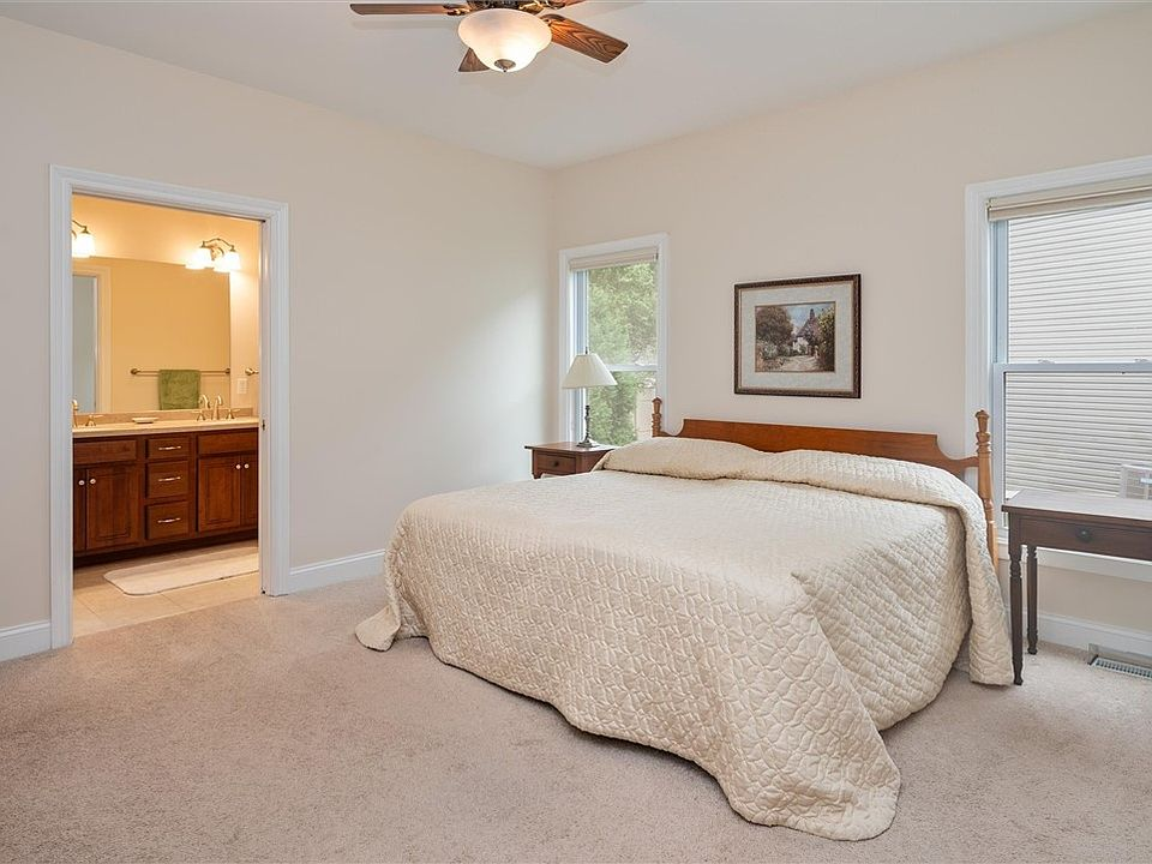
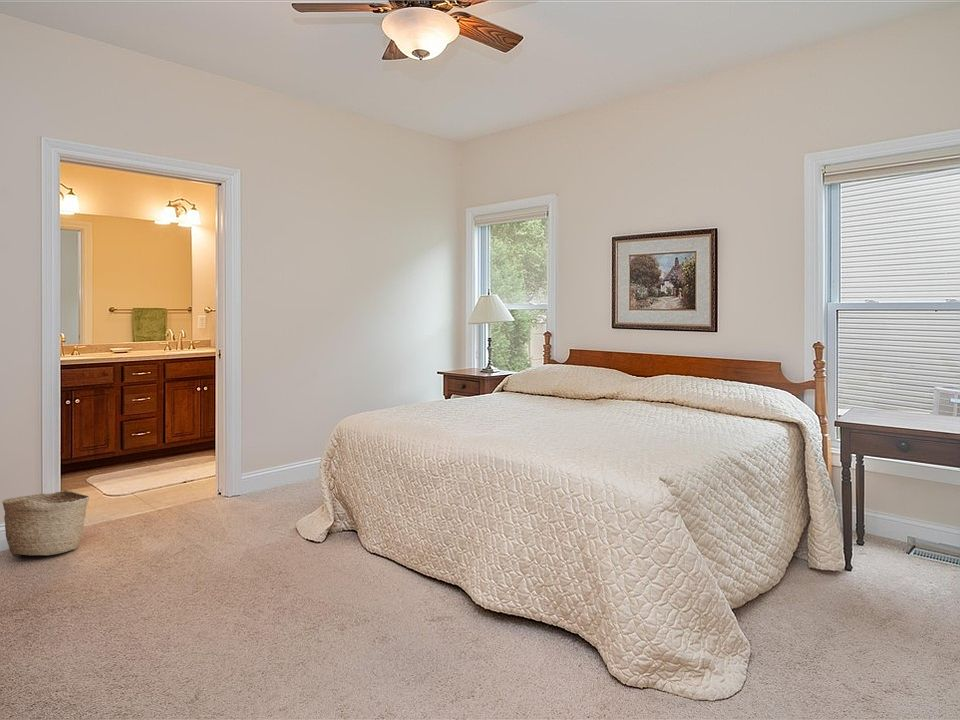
+ basket [1,489,90,557]
